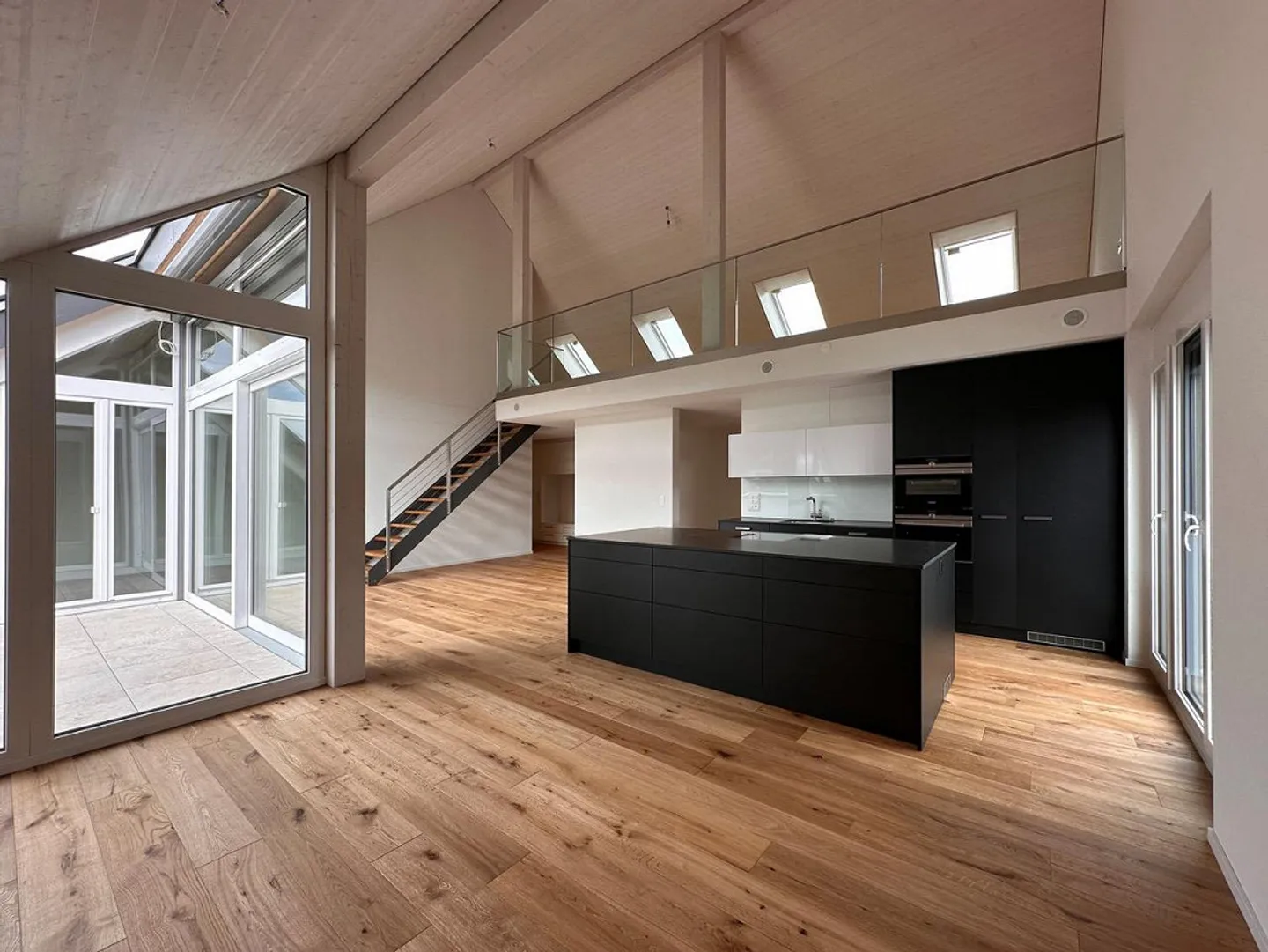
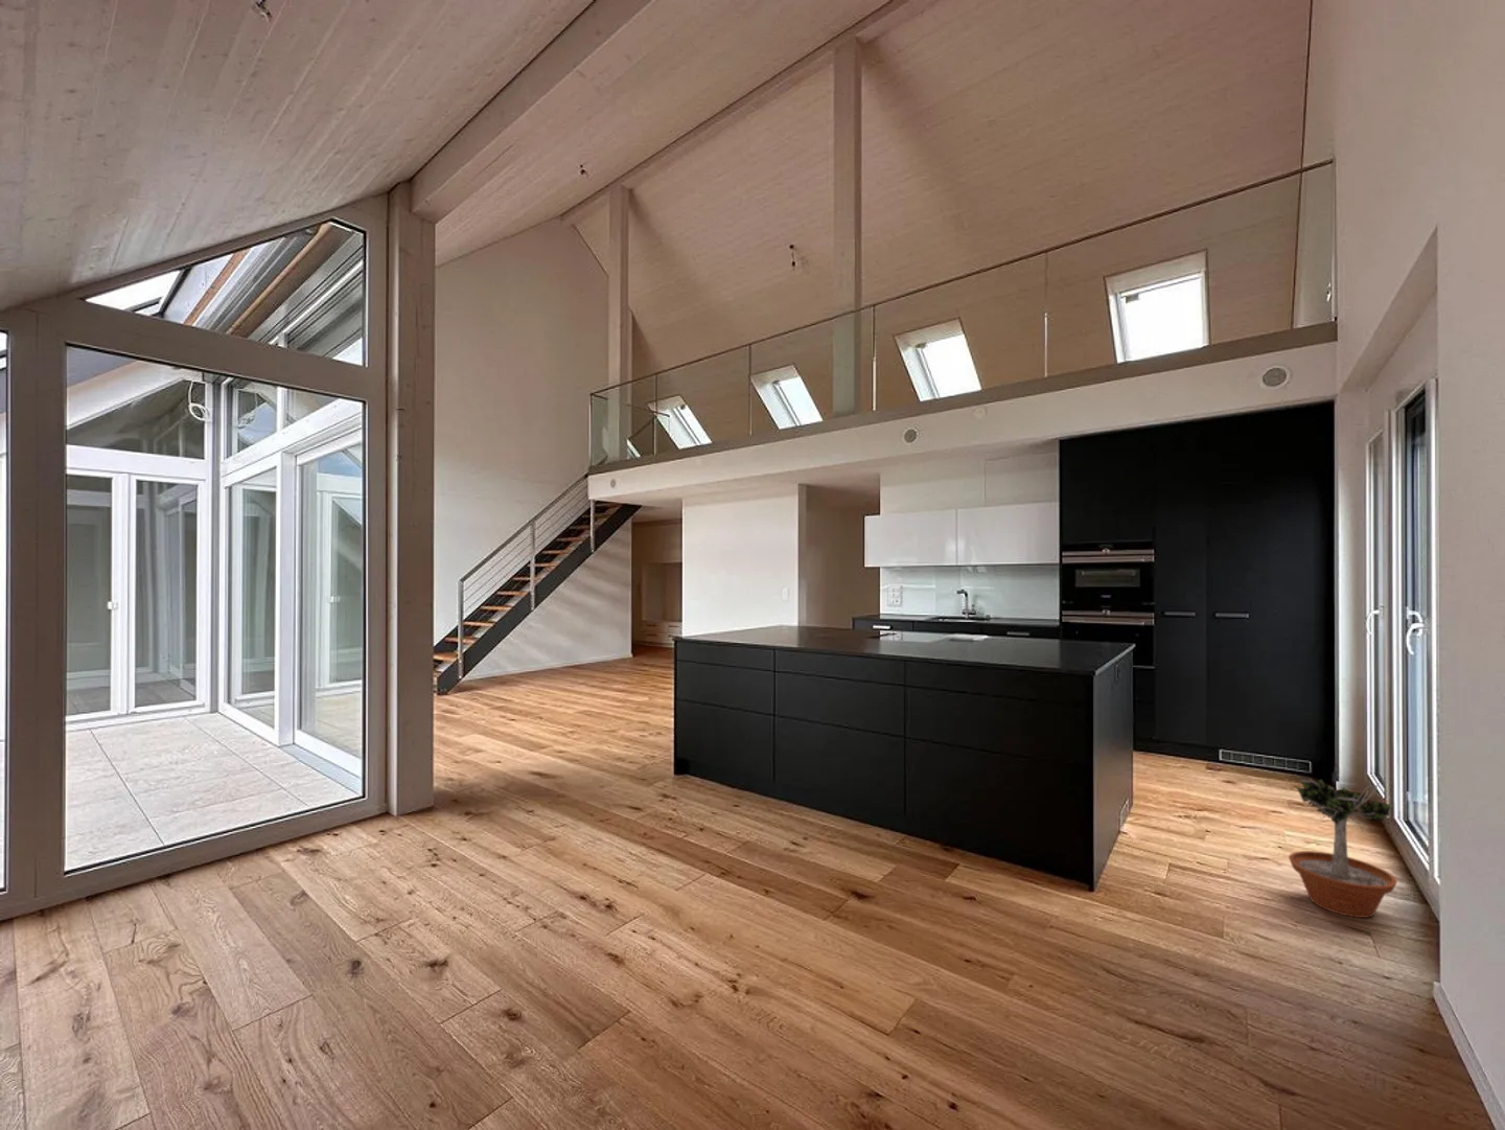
+ potted tree [1288,777,1398,919]
